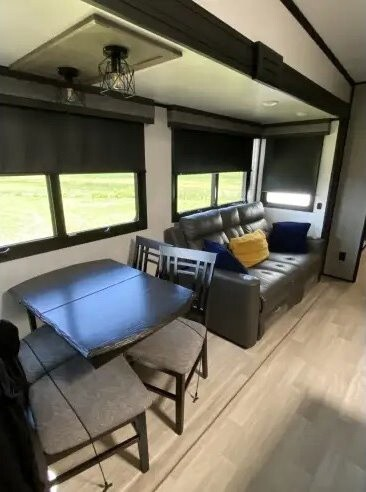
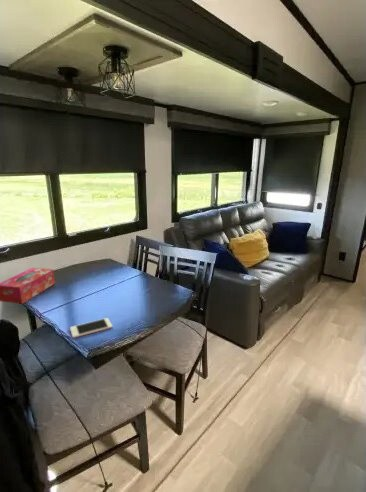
+ cell phone [69,317,113,339]
+ tissue box [0,267,56,305]
